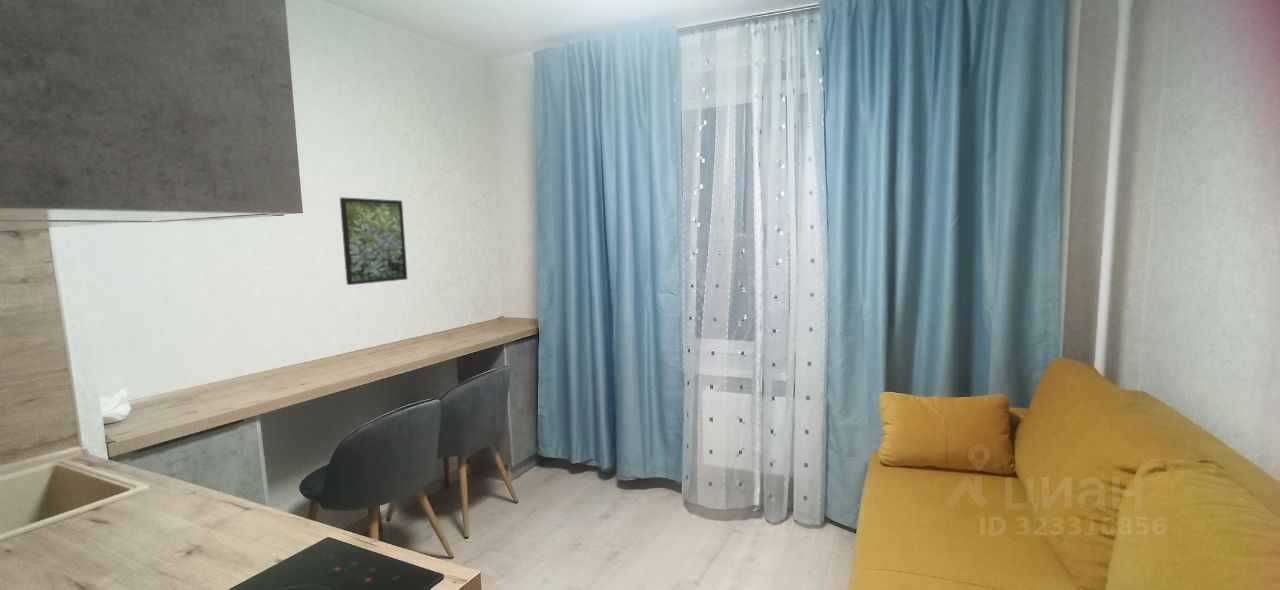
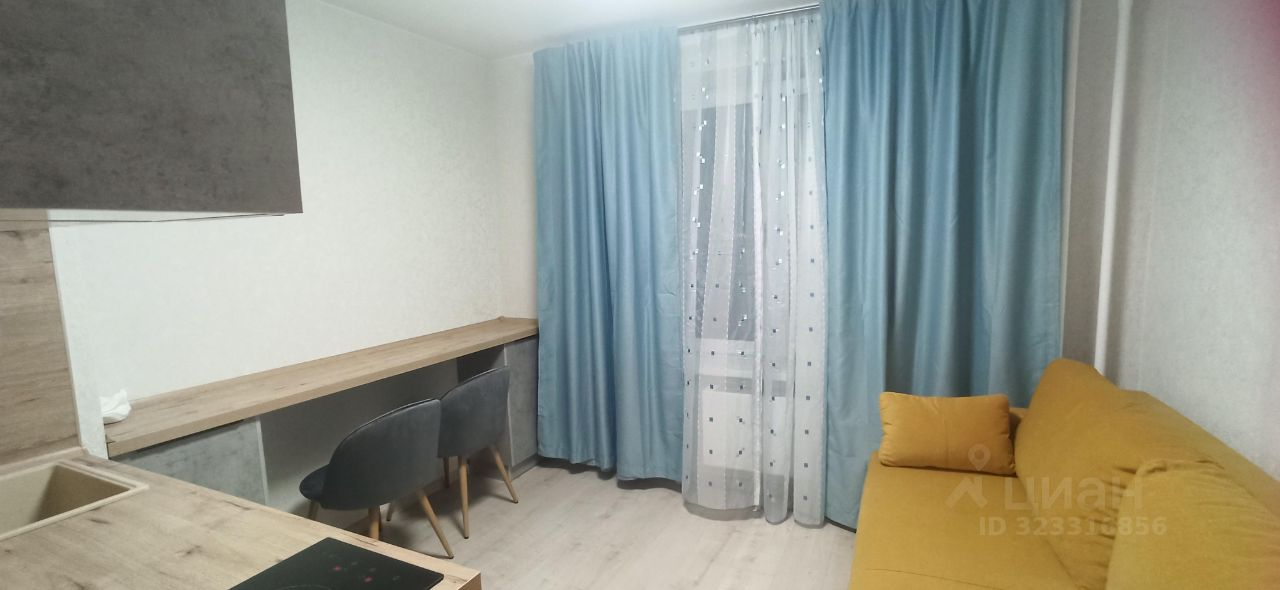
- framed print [339,196,408,286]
